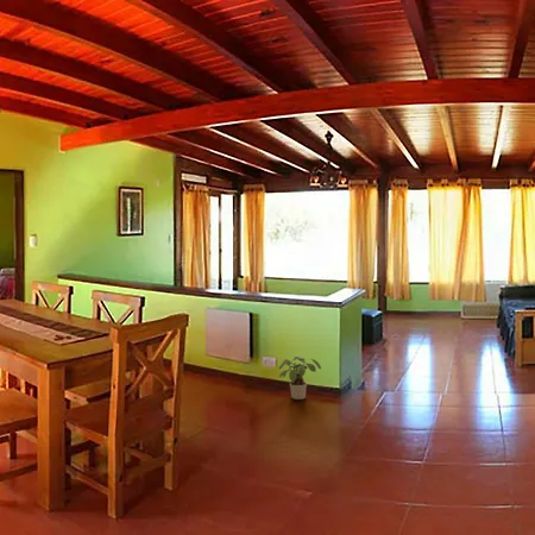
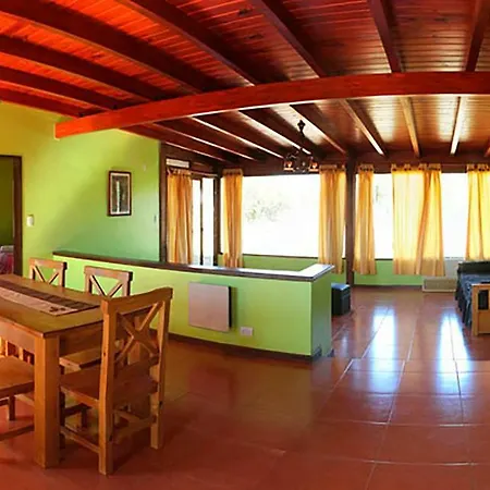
- potted plant [278,355,322,401]
